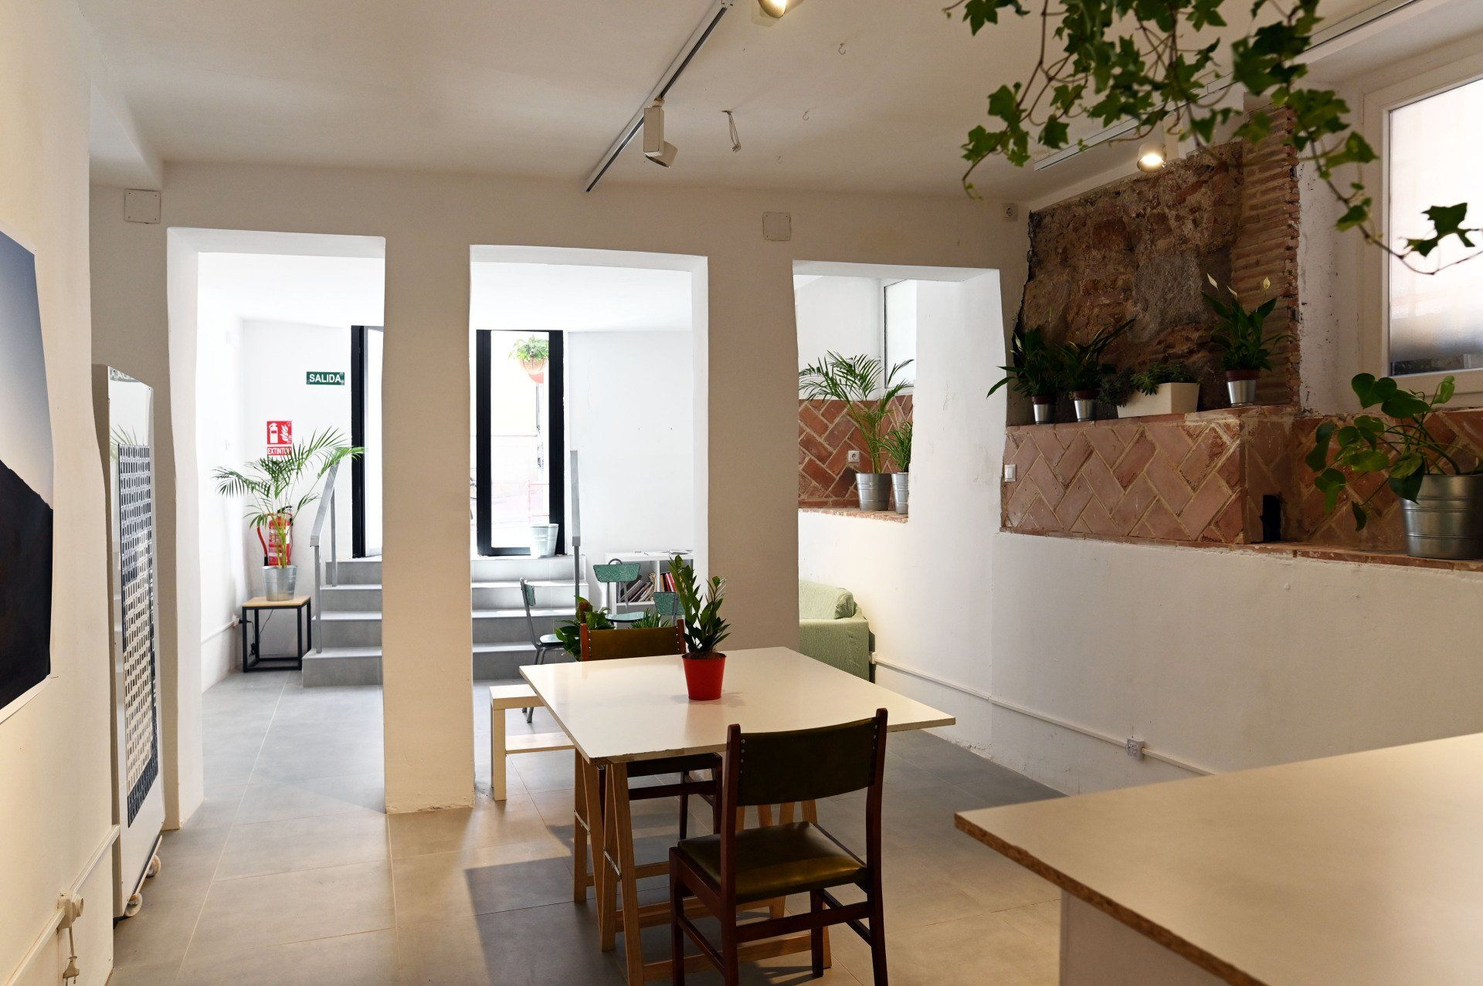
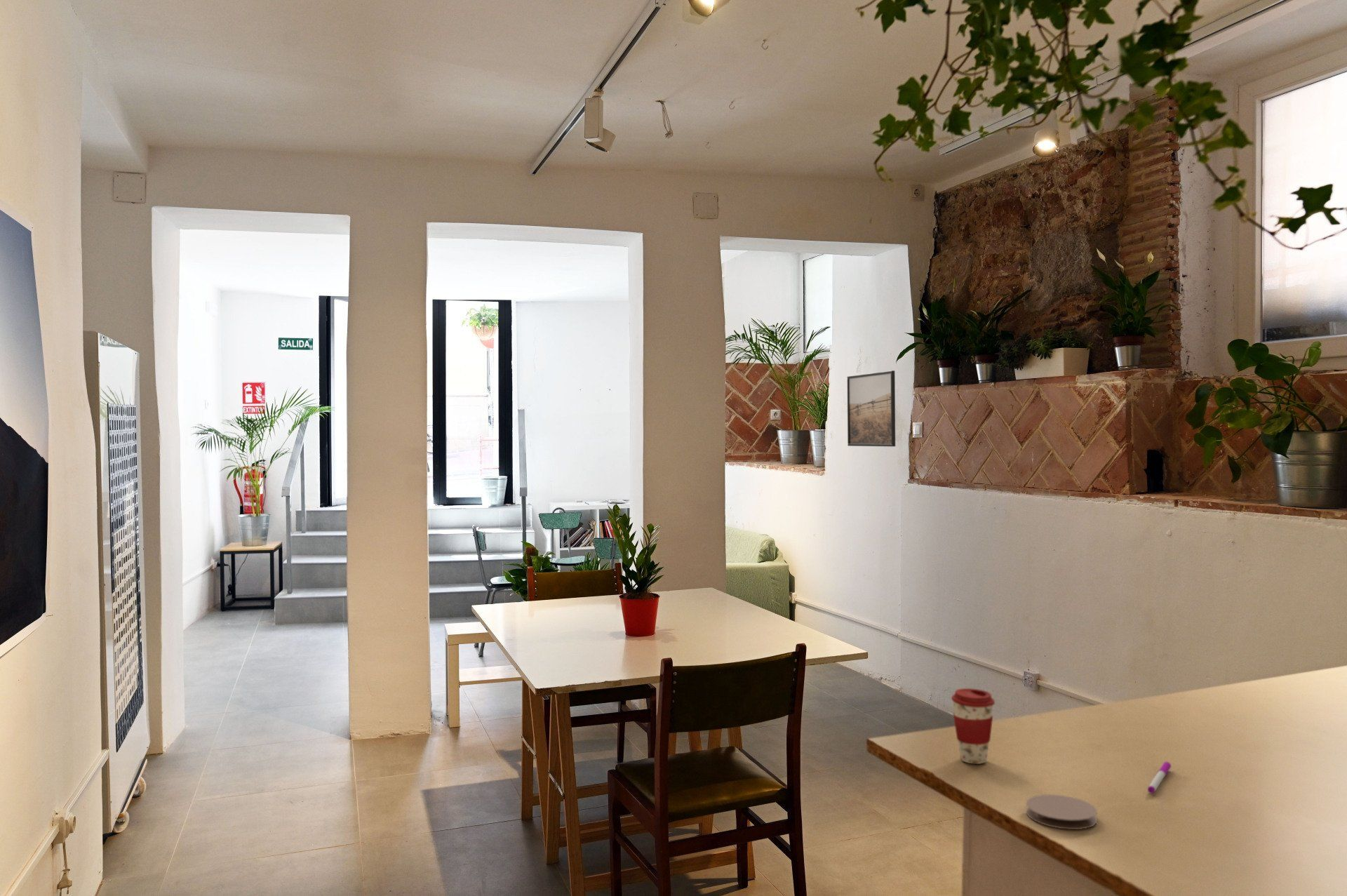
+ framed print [847,370,896,447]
+ coaster [1025,794,1097,830]
+ pen [1147,761,1172,794]
+ coffee cup [951,688,996,765]
